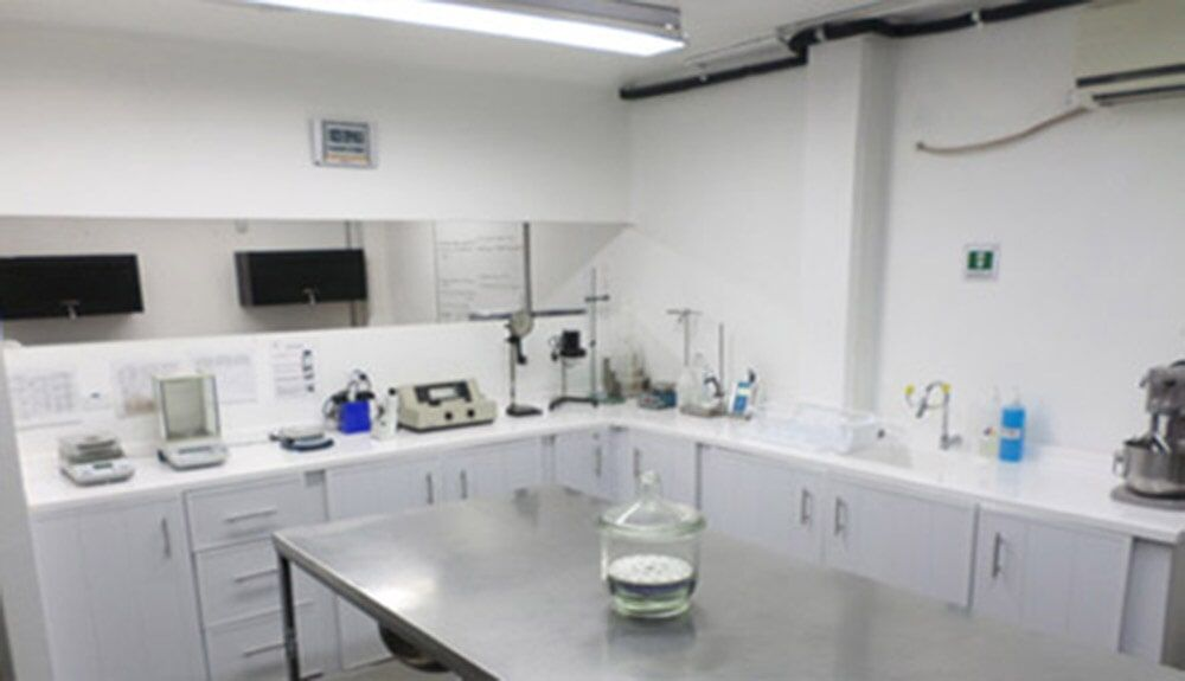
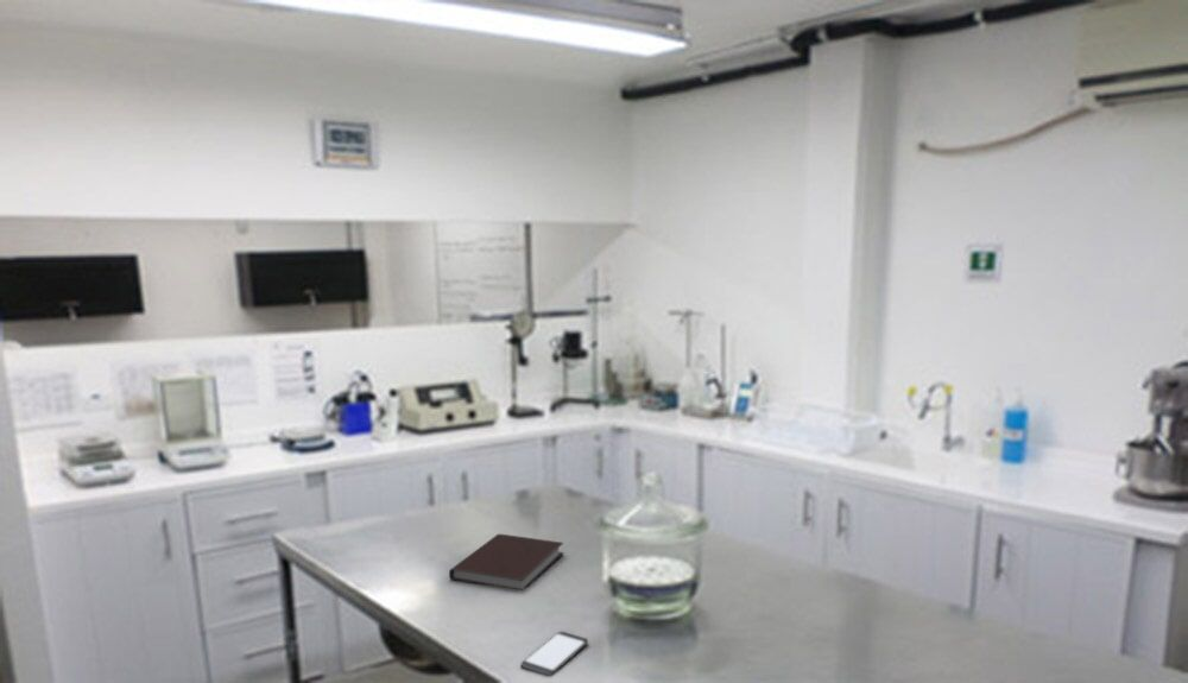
+ smartphone [519,631,589,677]
+ notebook [448,533,565,592]
